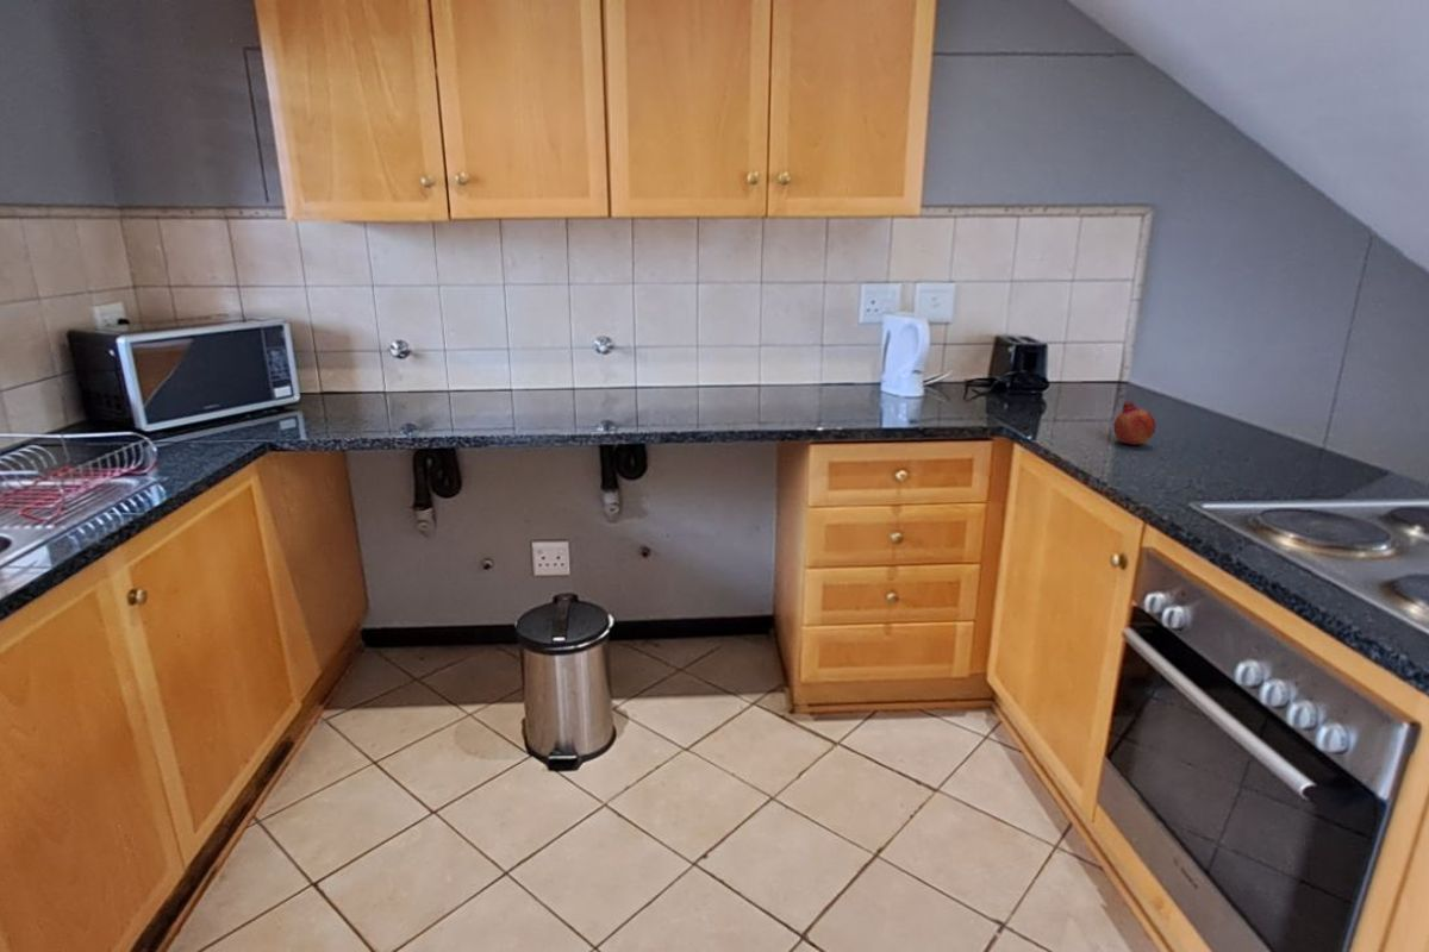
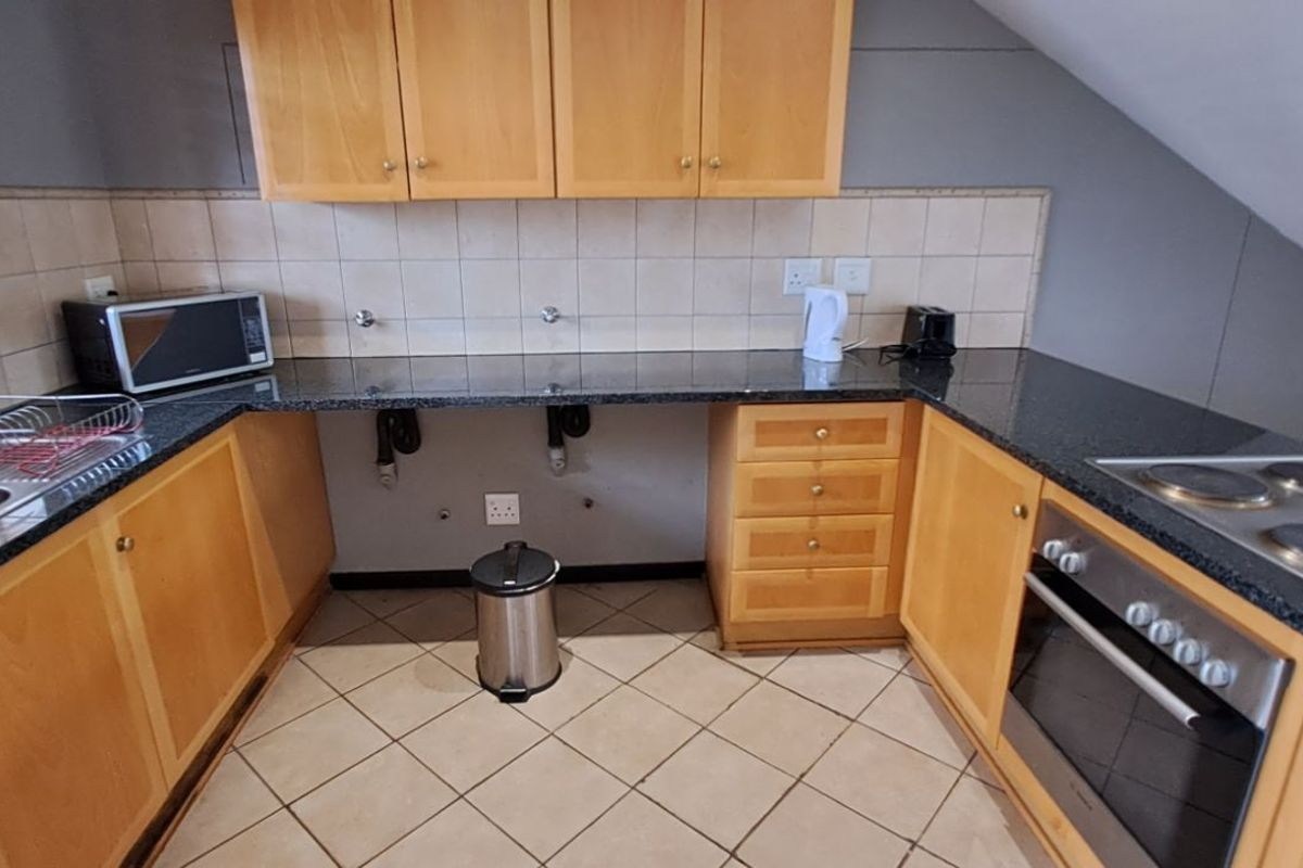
- fruit [1113,400,1157,446]
